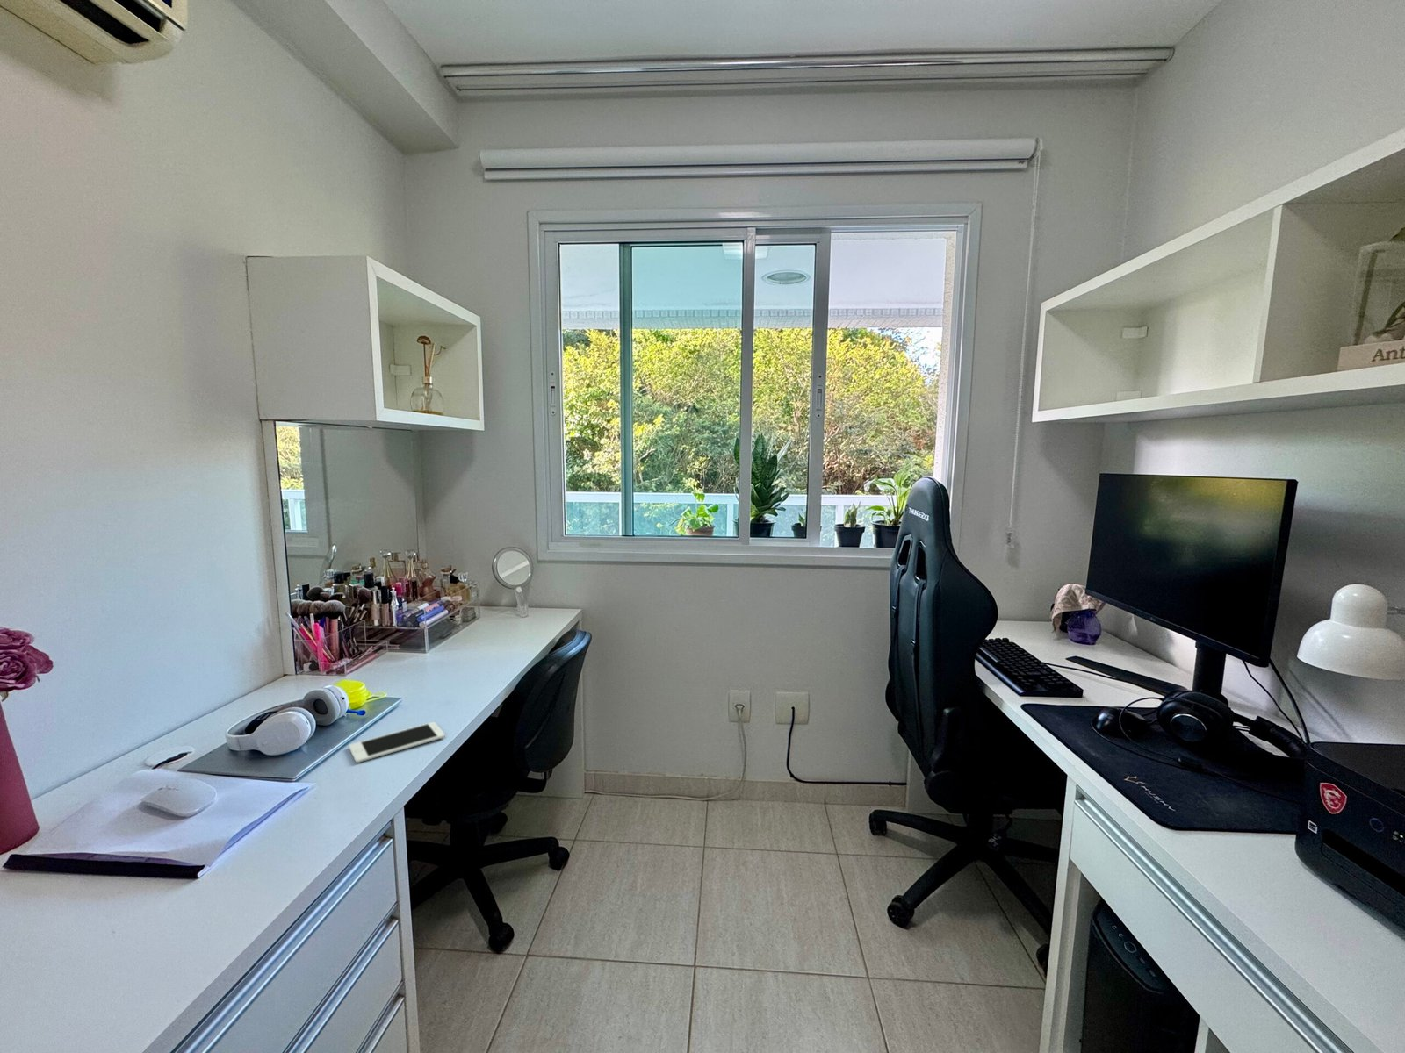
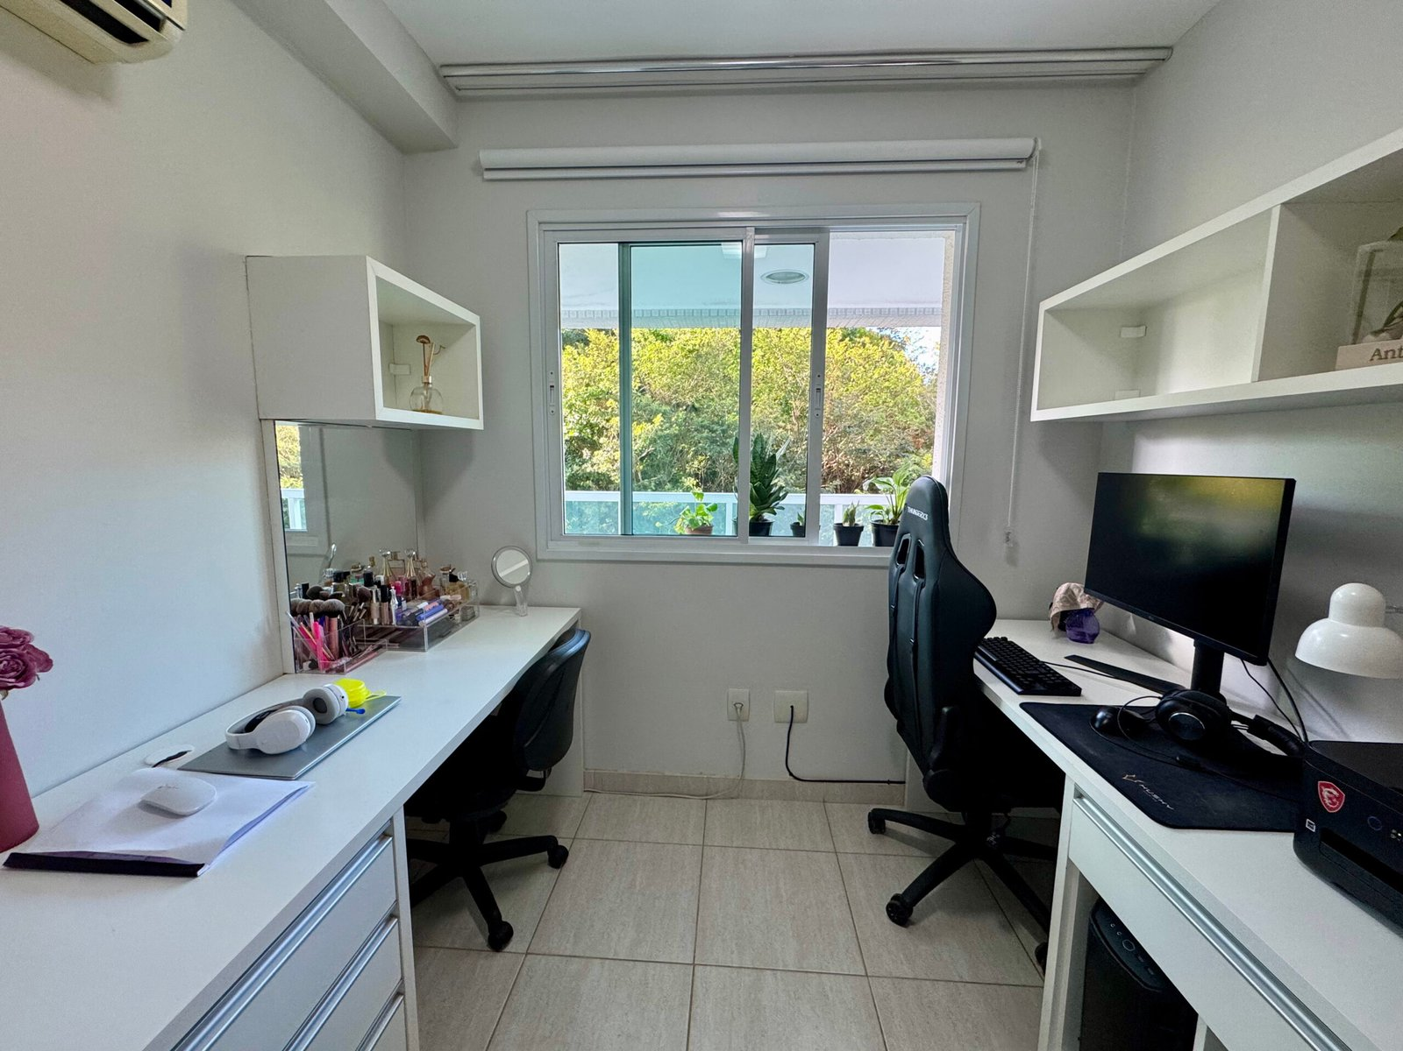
- cell phone [347,721,446,763]
